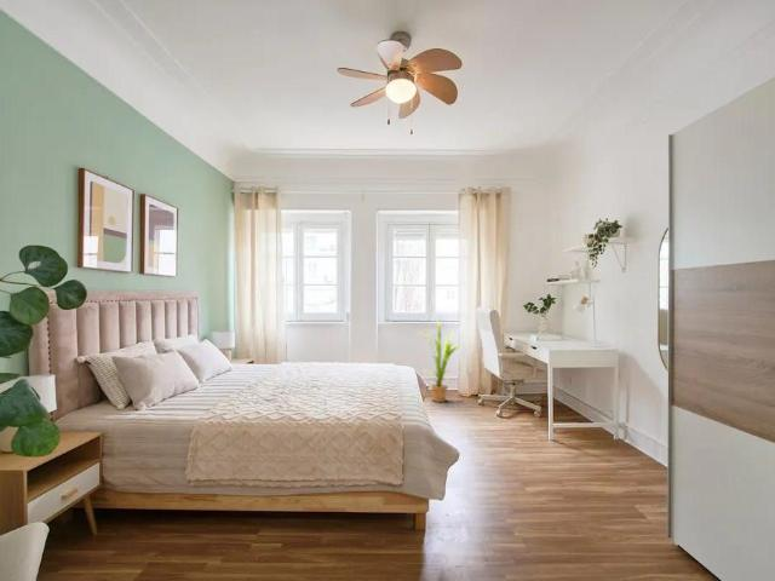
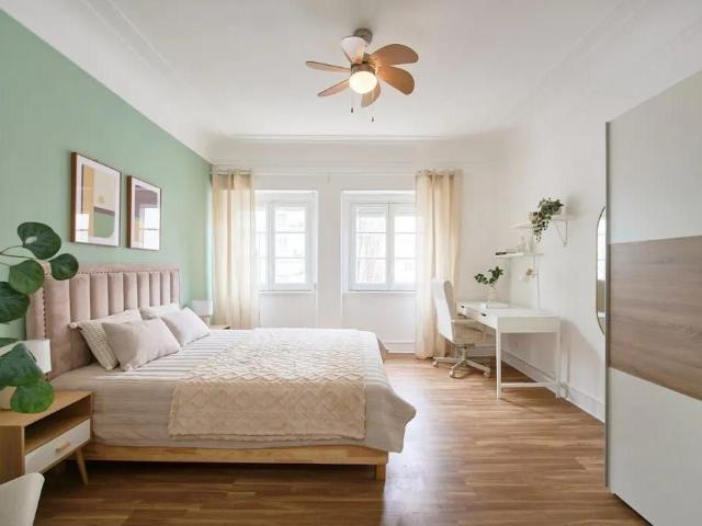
- house plant [417,318,460,403]
